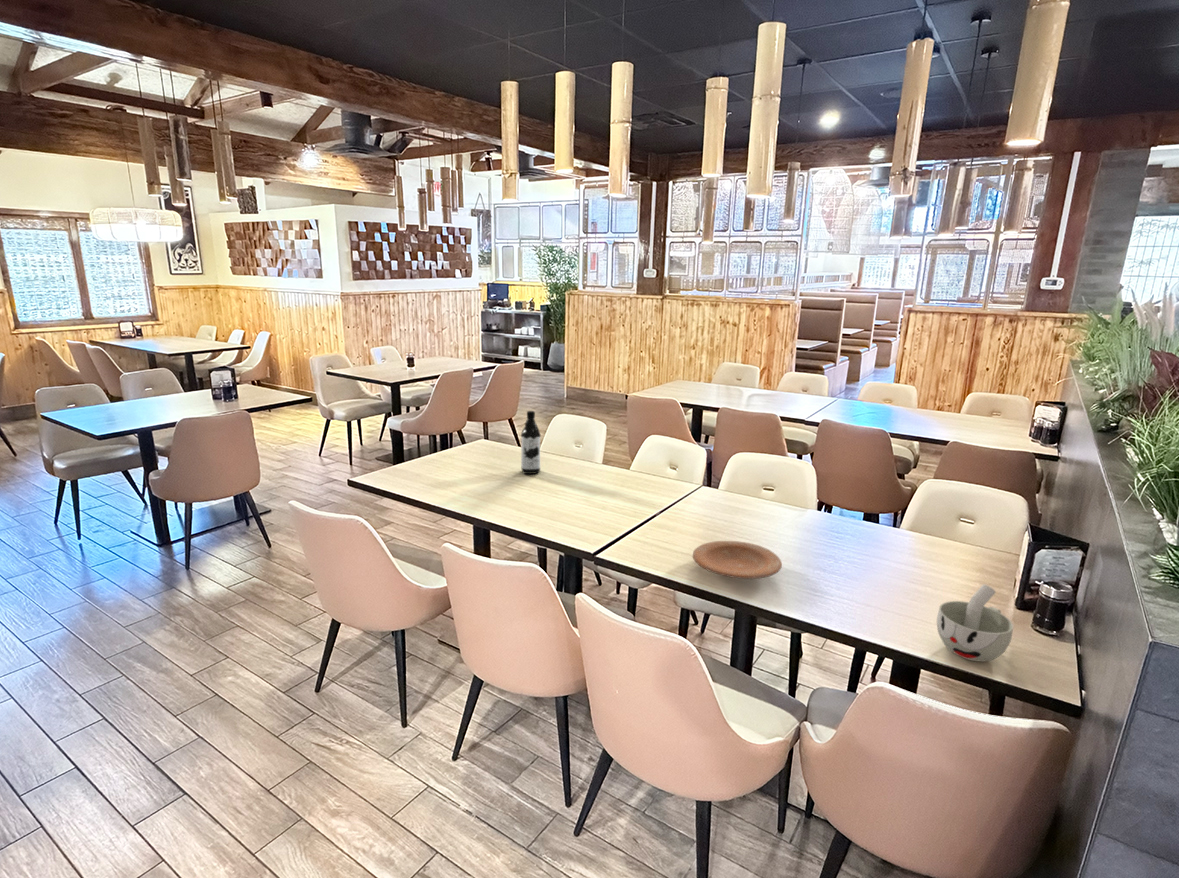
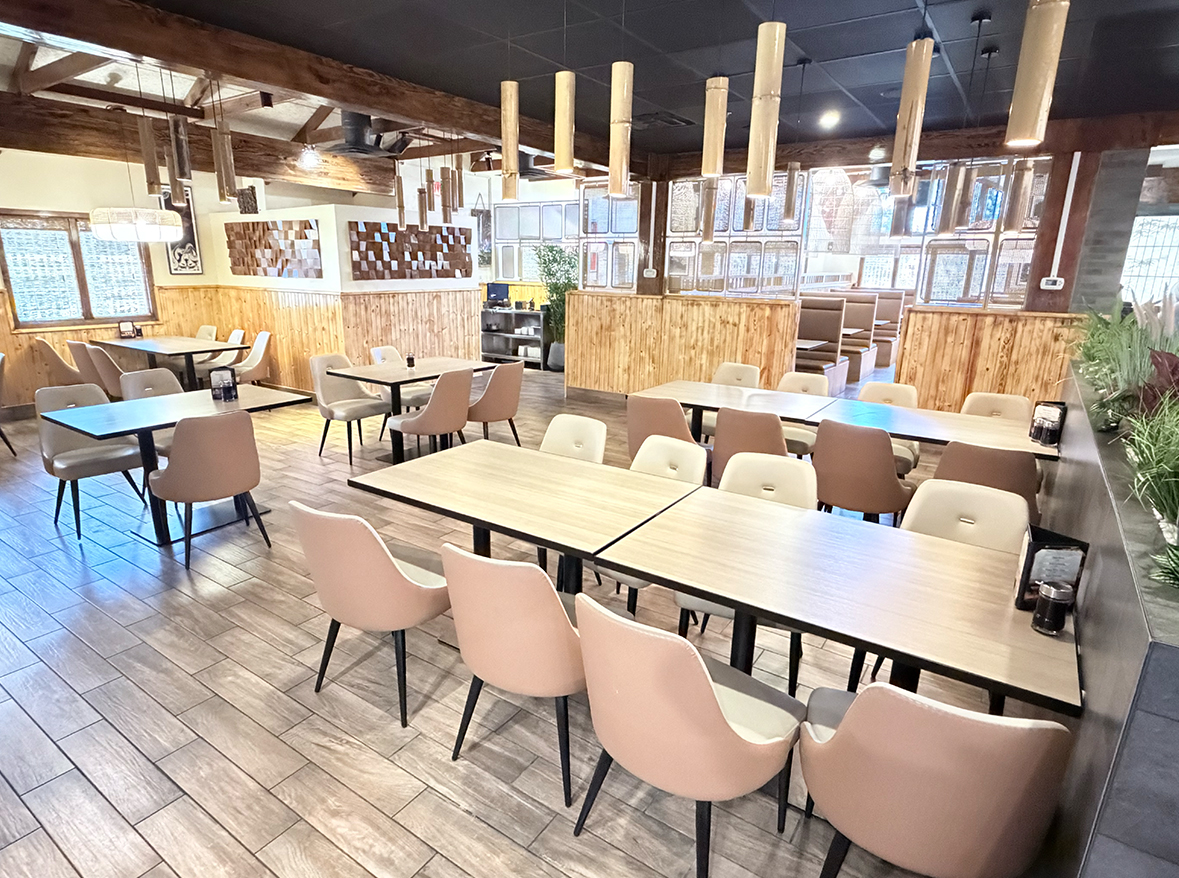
- cup [936,583,1014,662]
- water bottle [520,410,542,475]
- plate [692,540,783,580]
